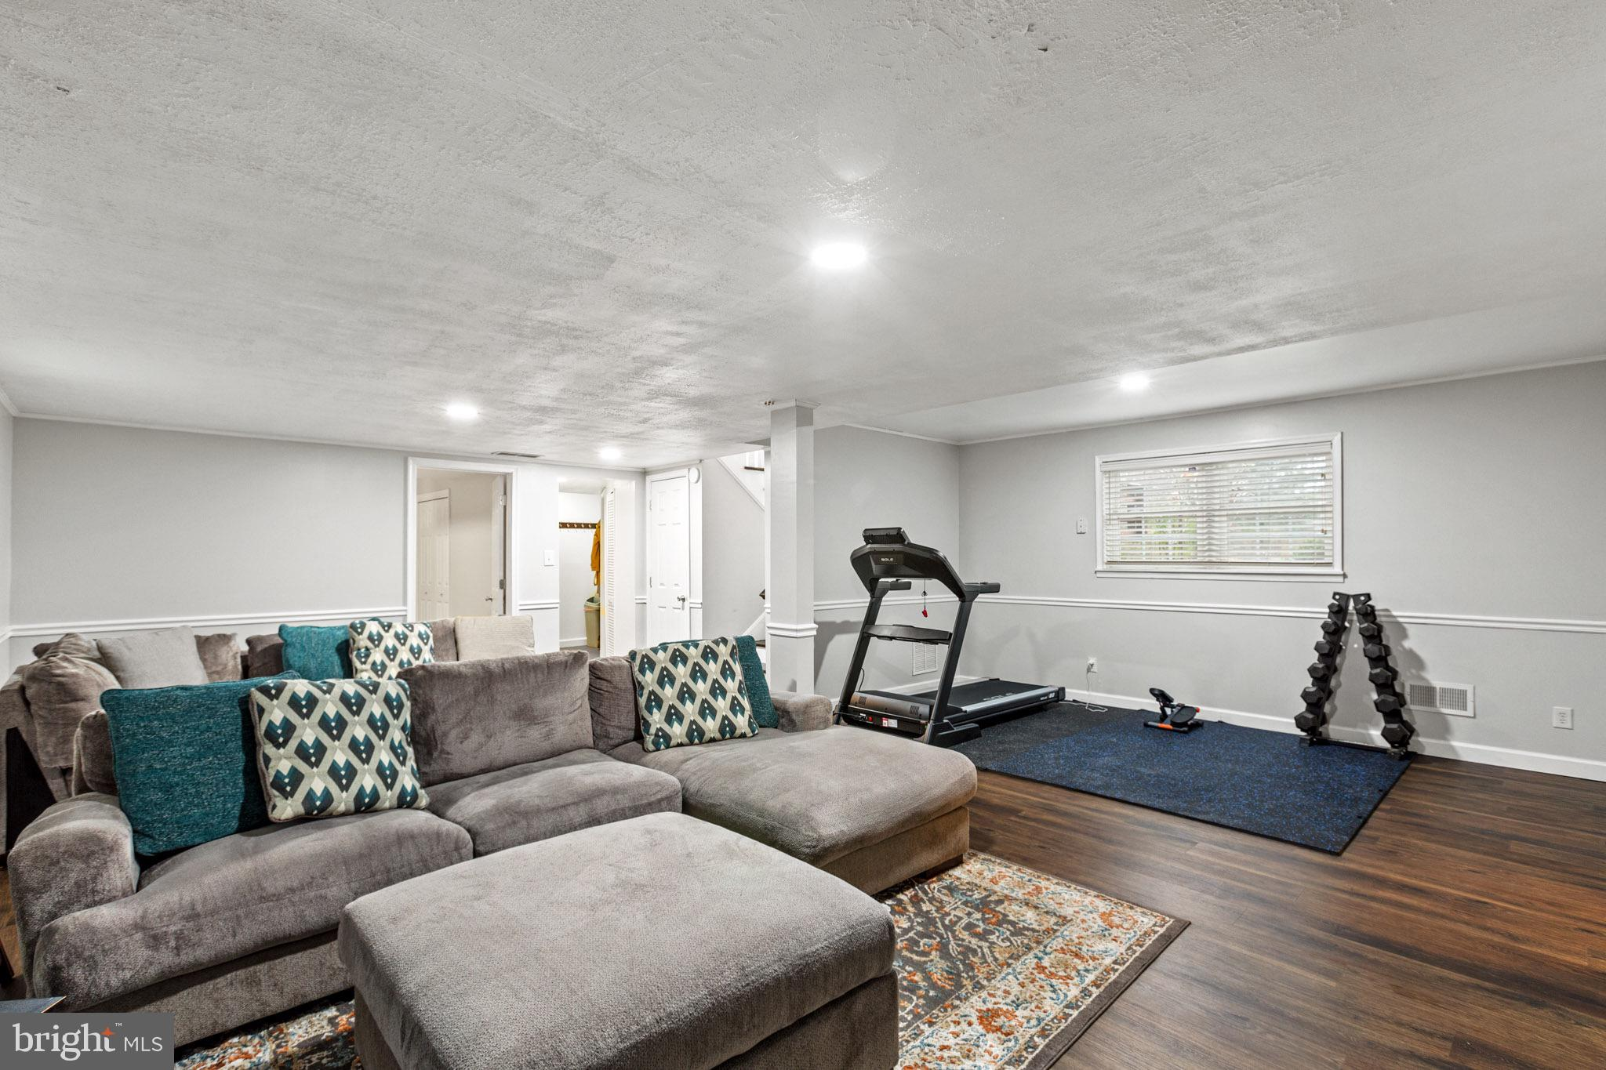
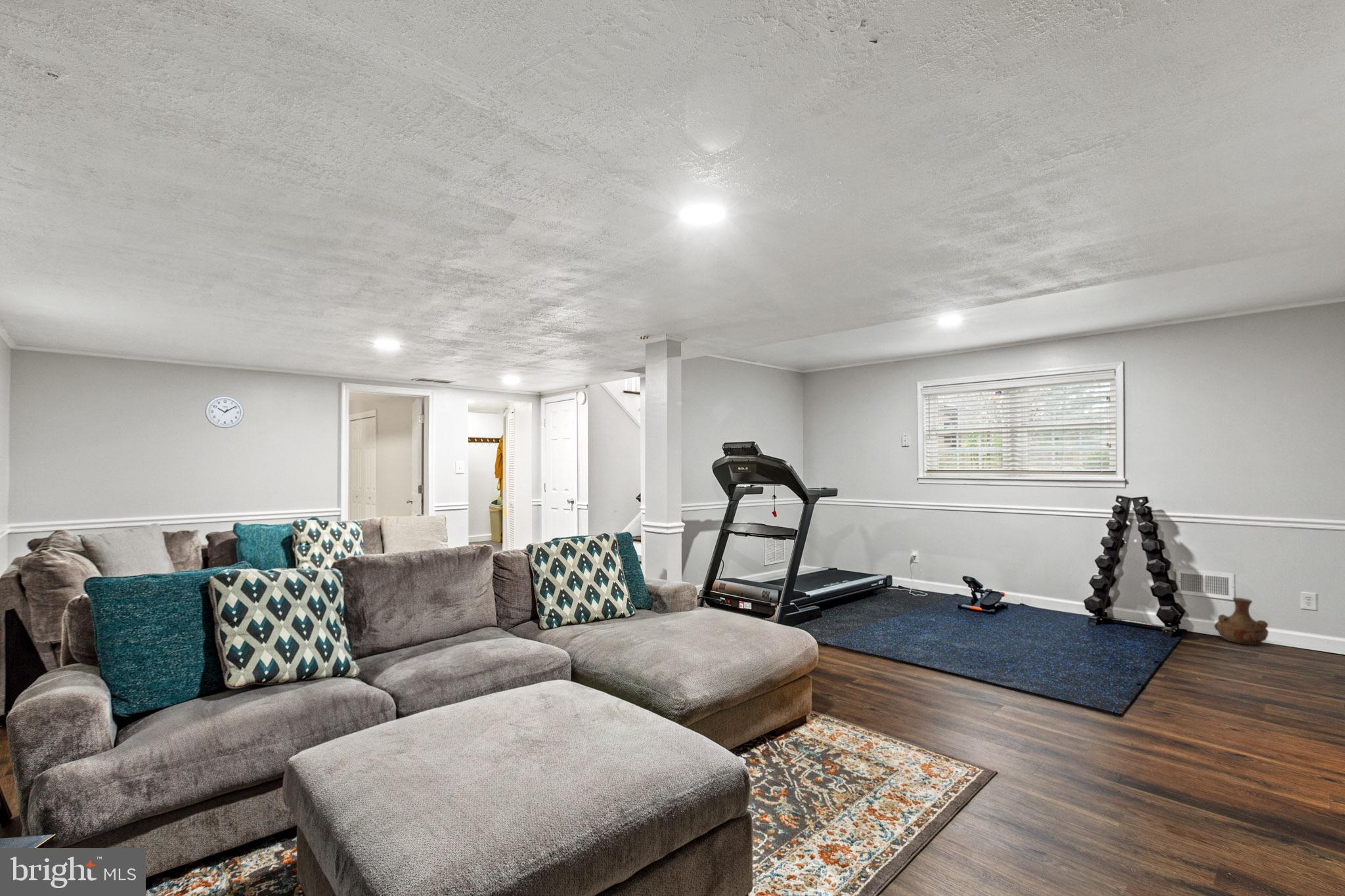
+ wall clock [204,395,244,429]
+ vase [1214,597,1269,646]
